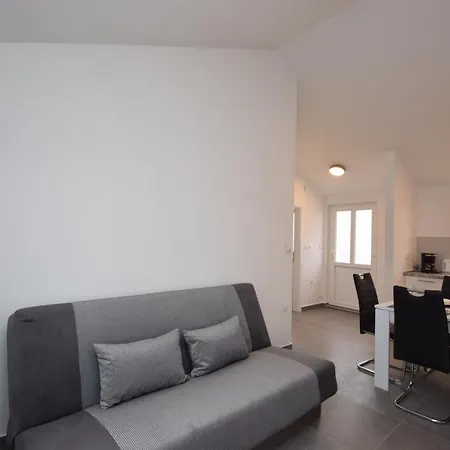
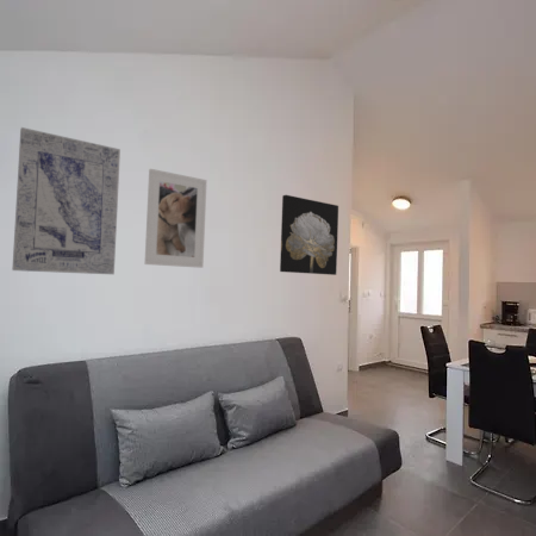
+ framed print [144,168,208,269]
+ wall art [279,194,339,276]
+ wall art [11,126,121,275]
